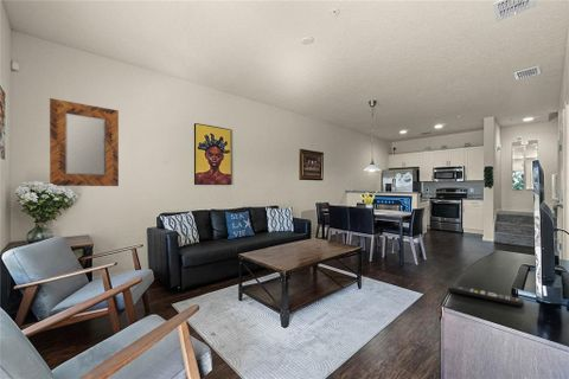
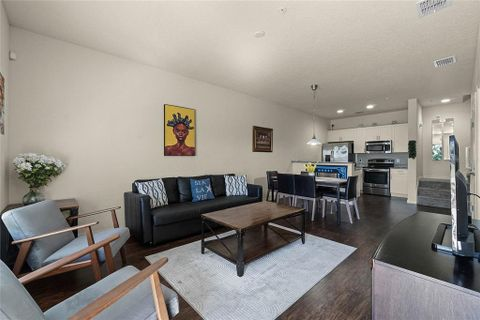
- home mirror [49,97,120,187]
- remote control [446,284,525,308]
